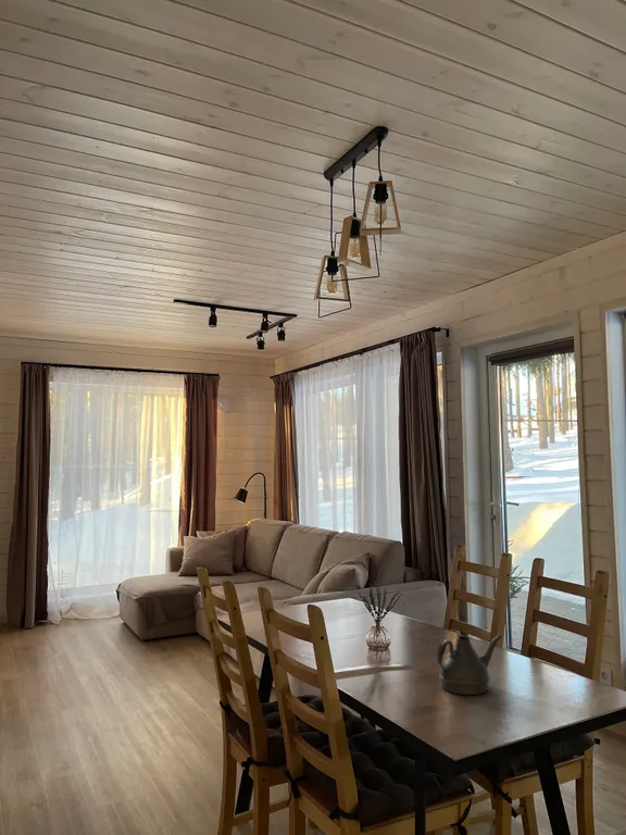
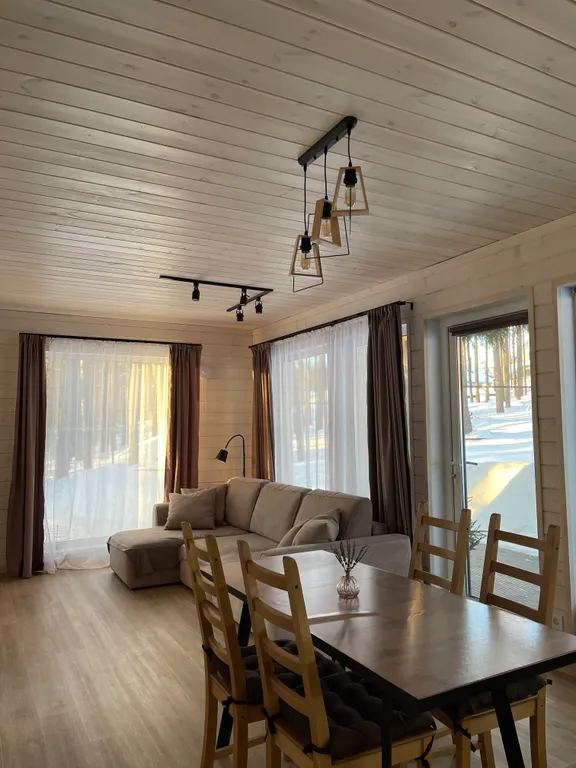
- teapot [436,634,503,696]
